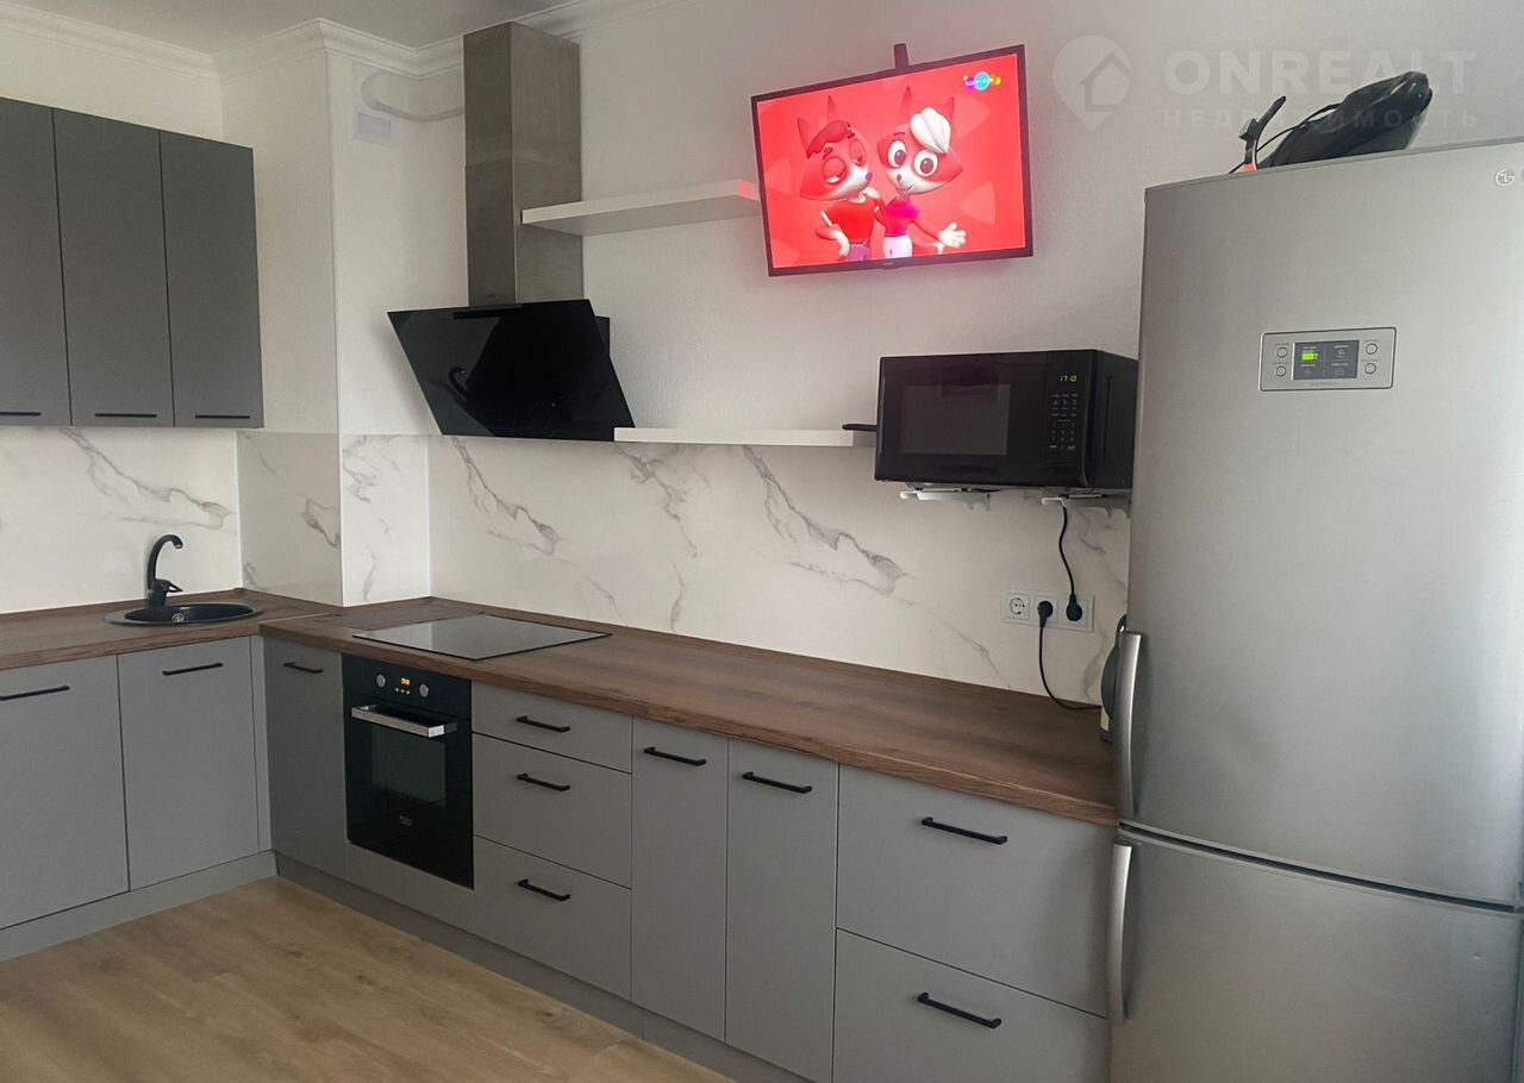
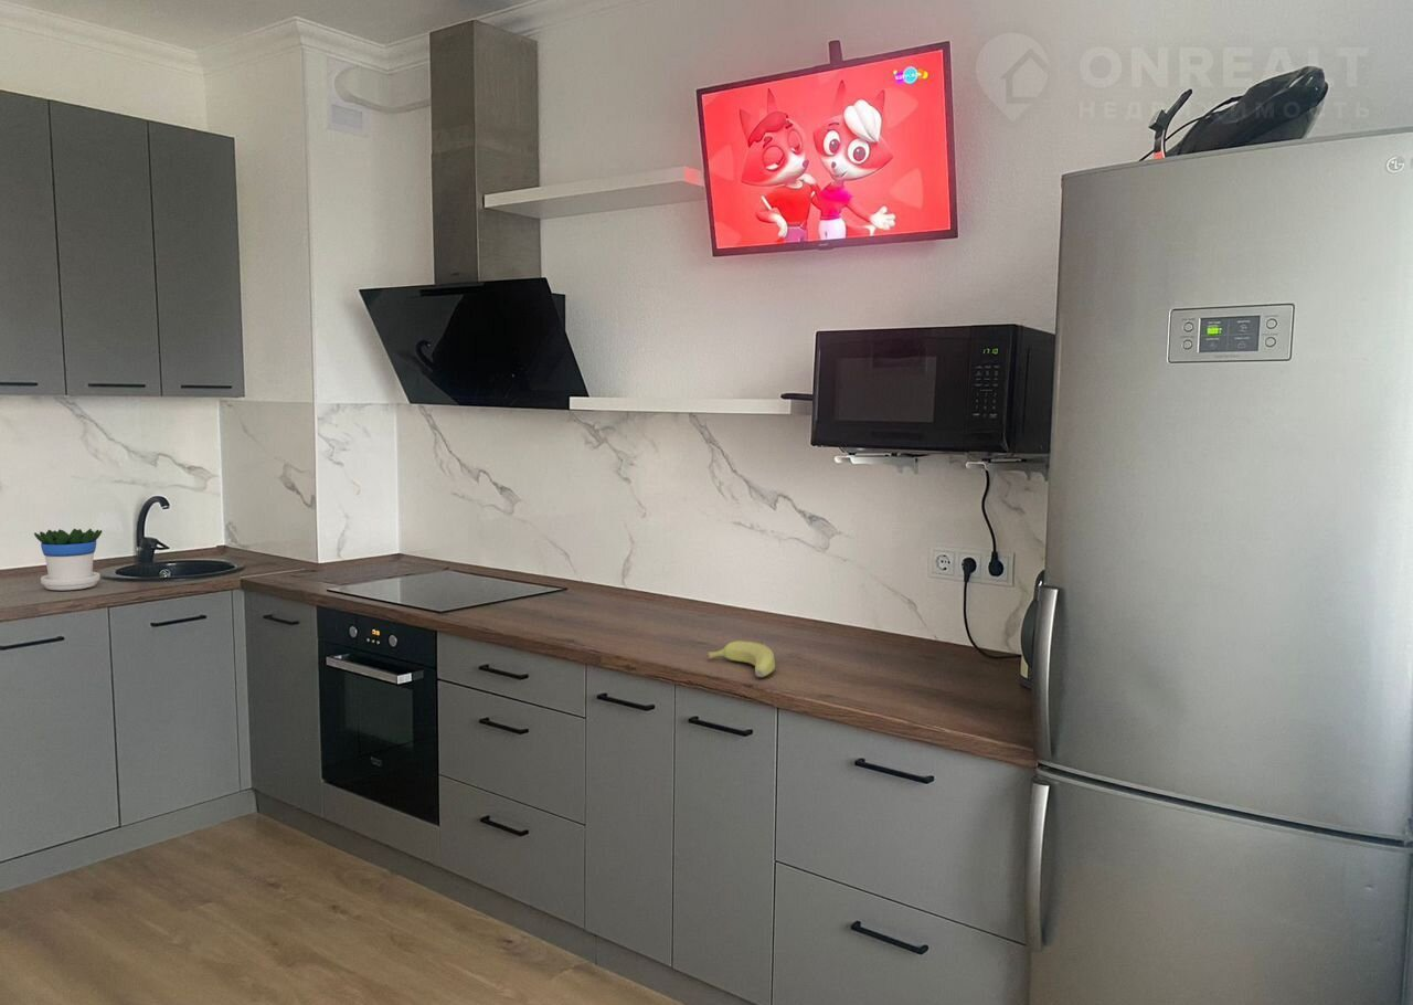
+ banana [706,641,776,678]
+ flowerpot [33,528,103,591]
